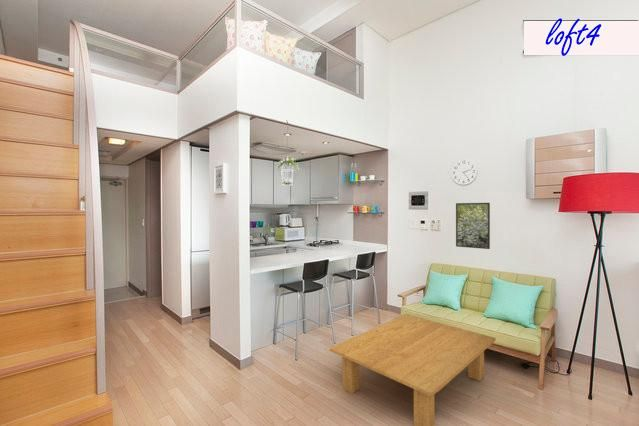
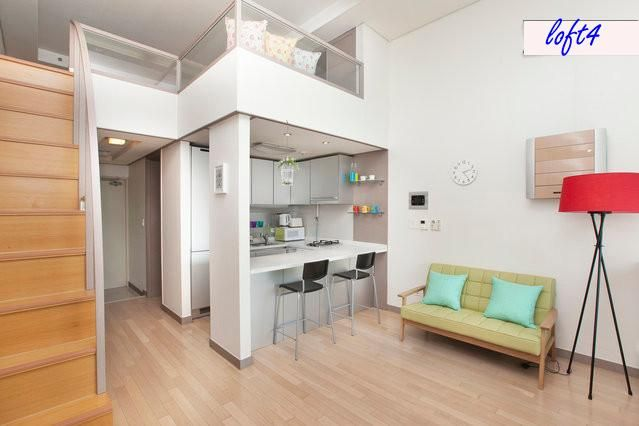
- coffee table [329,313,497,426]
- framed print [455,202,491,250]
